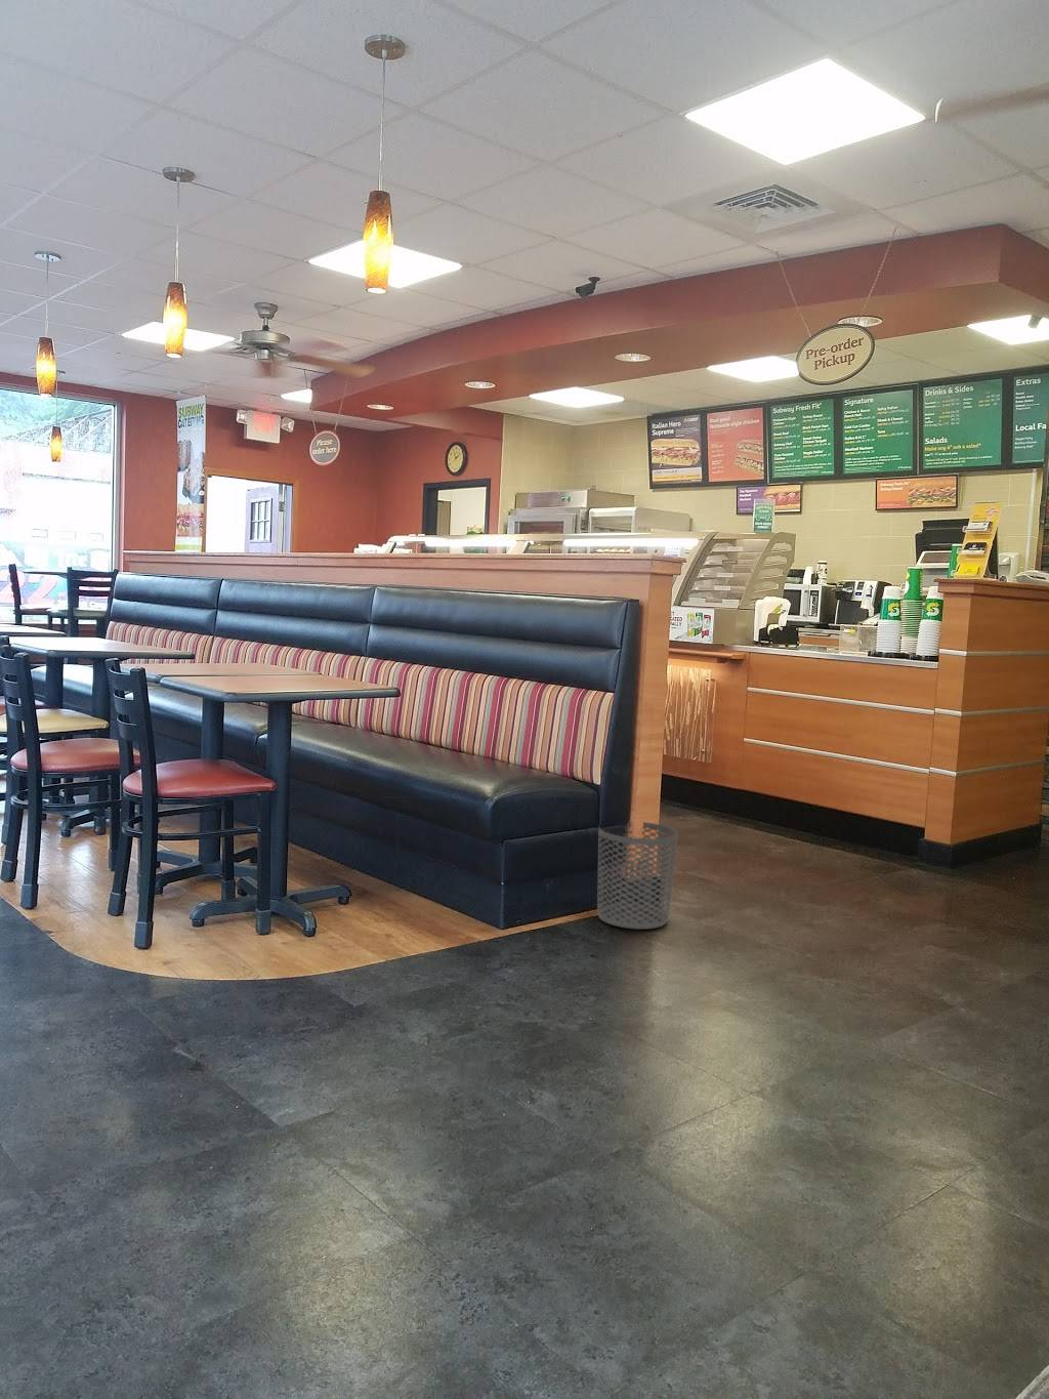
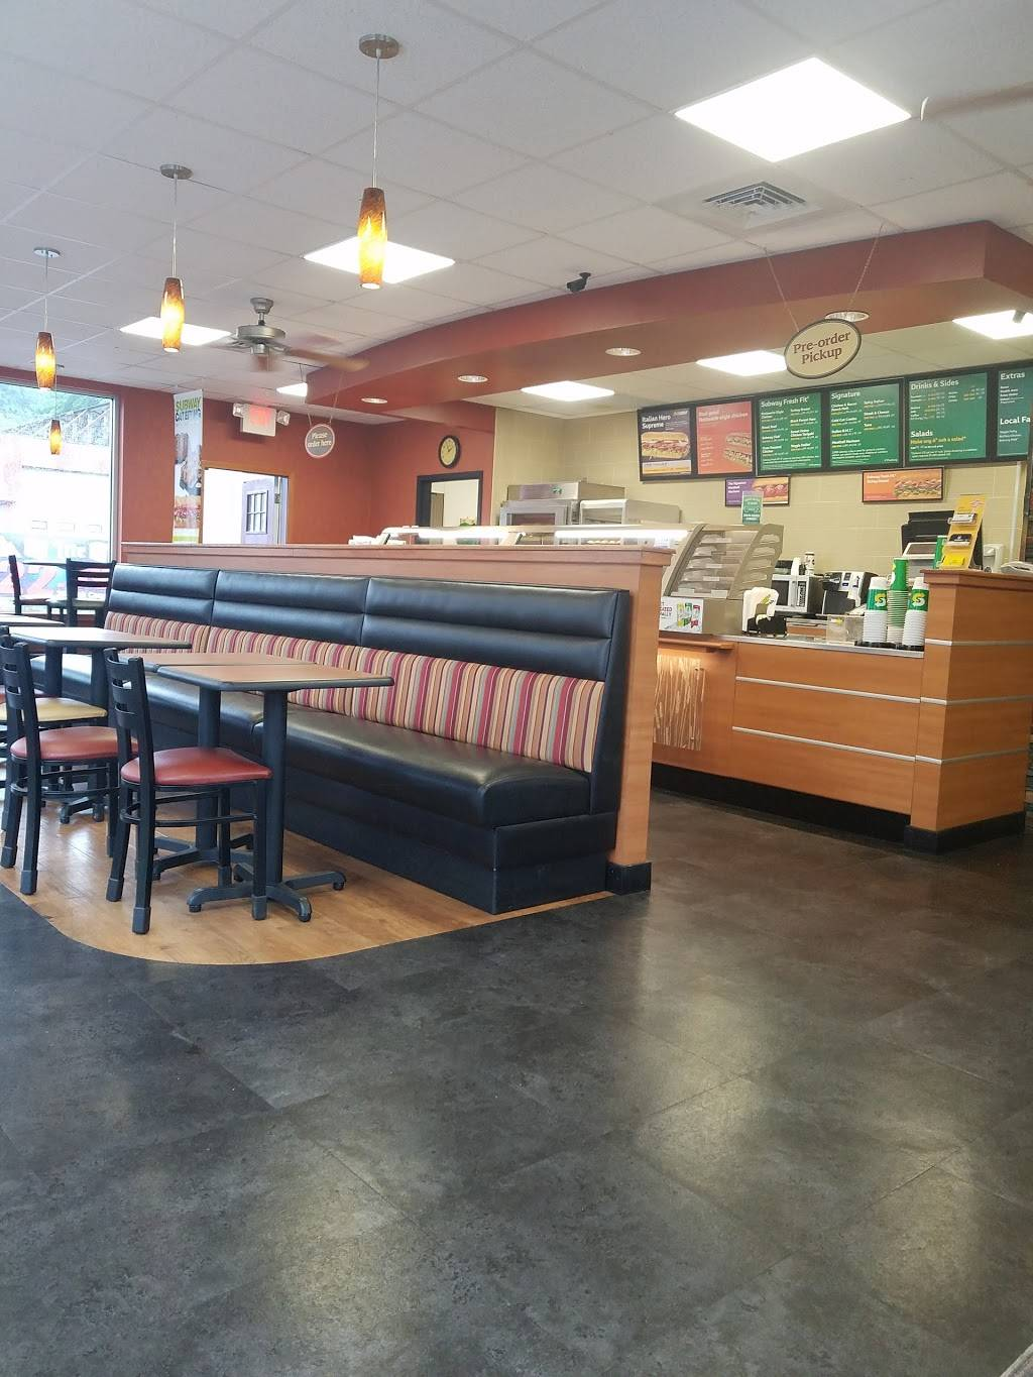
- waste bin [596,821,679,930]
